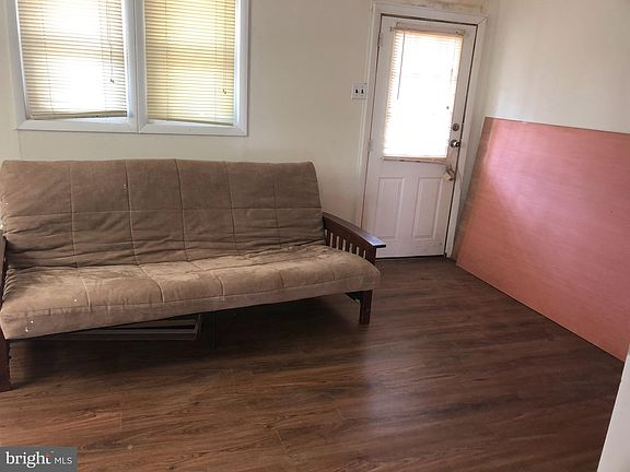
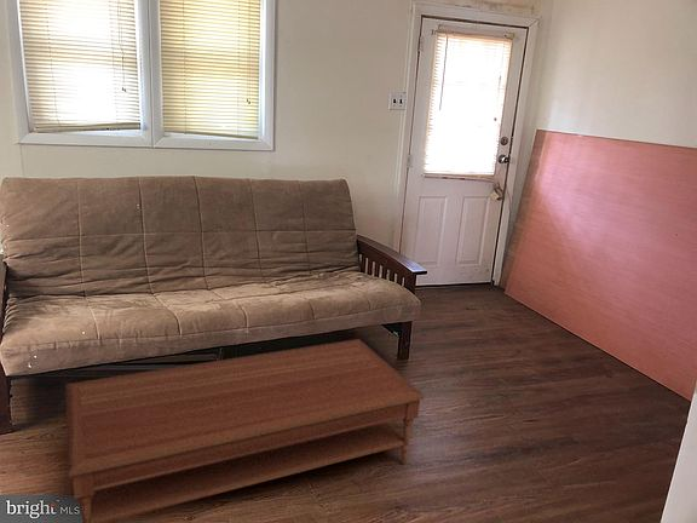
+ coffee table [64,338,425,523]
